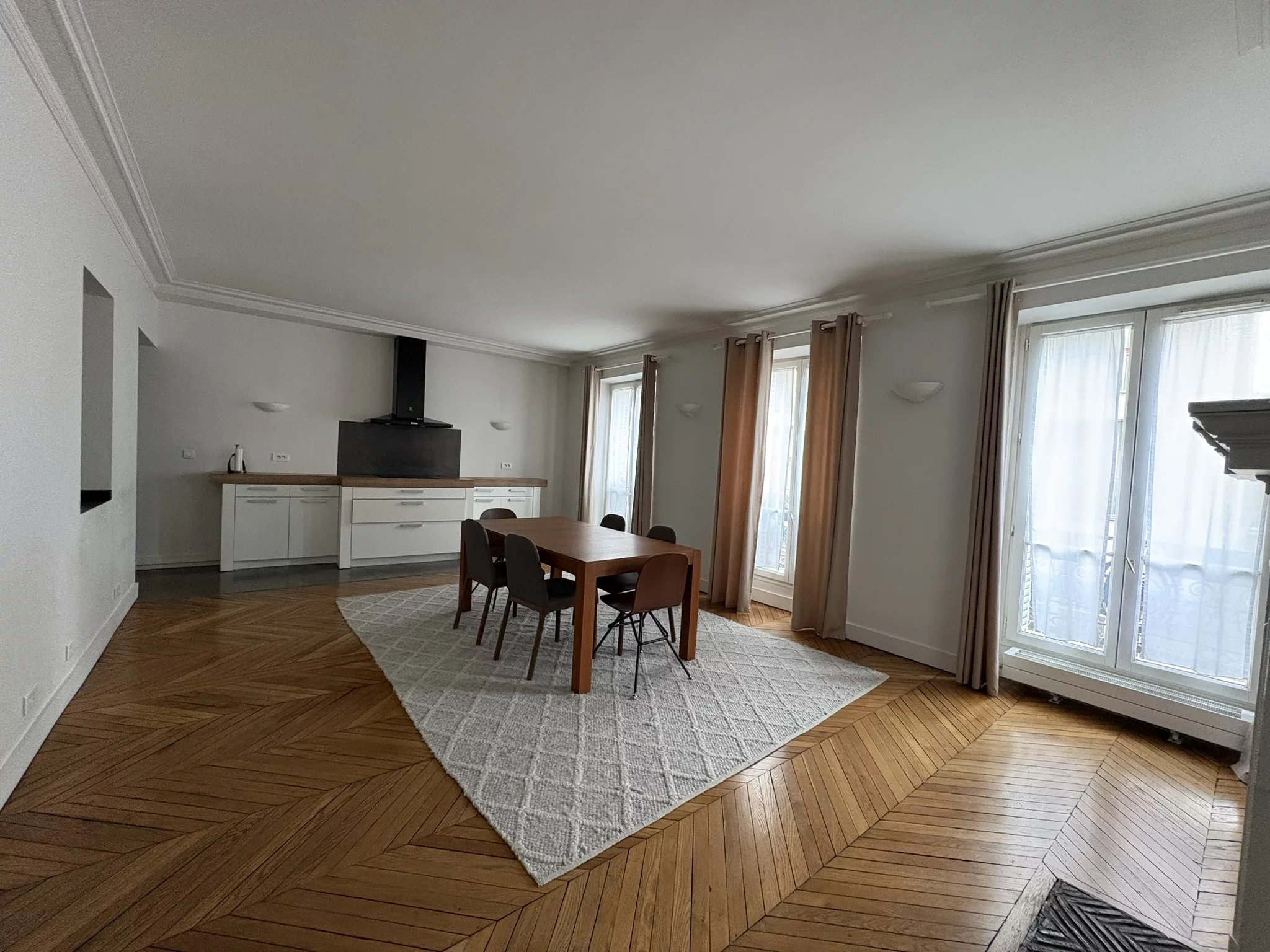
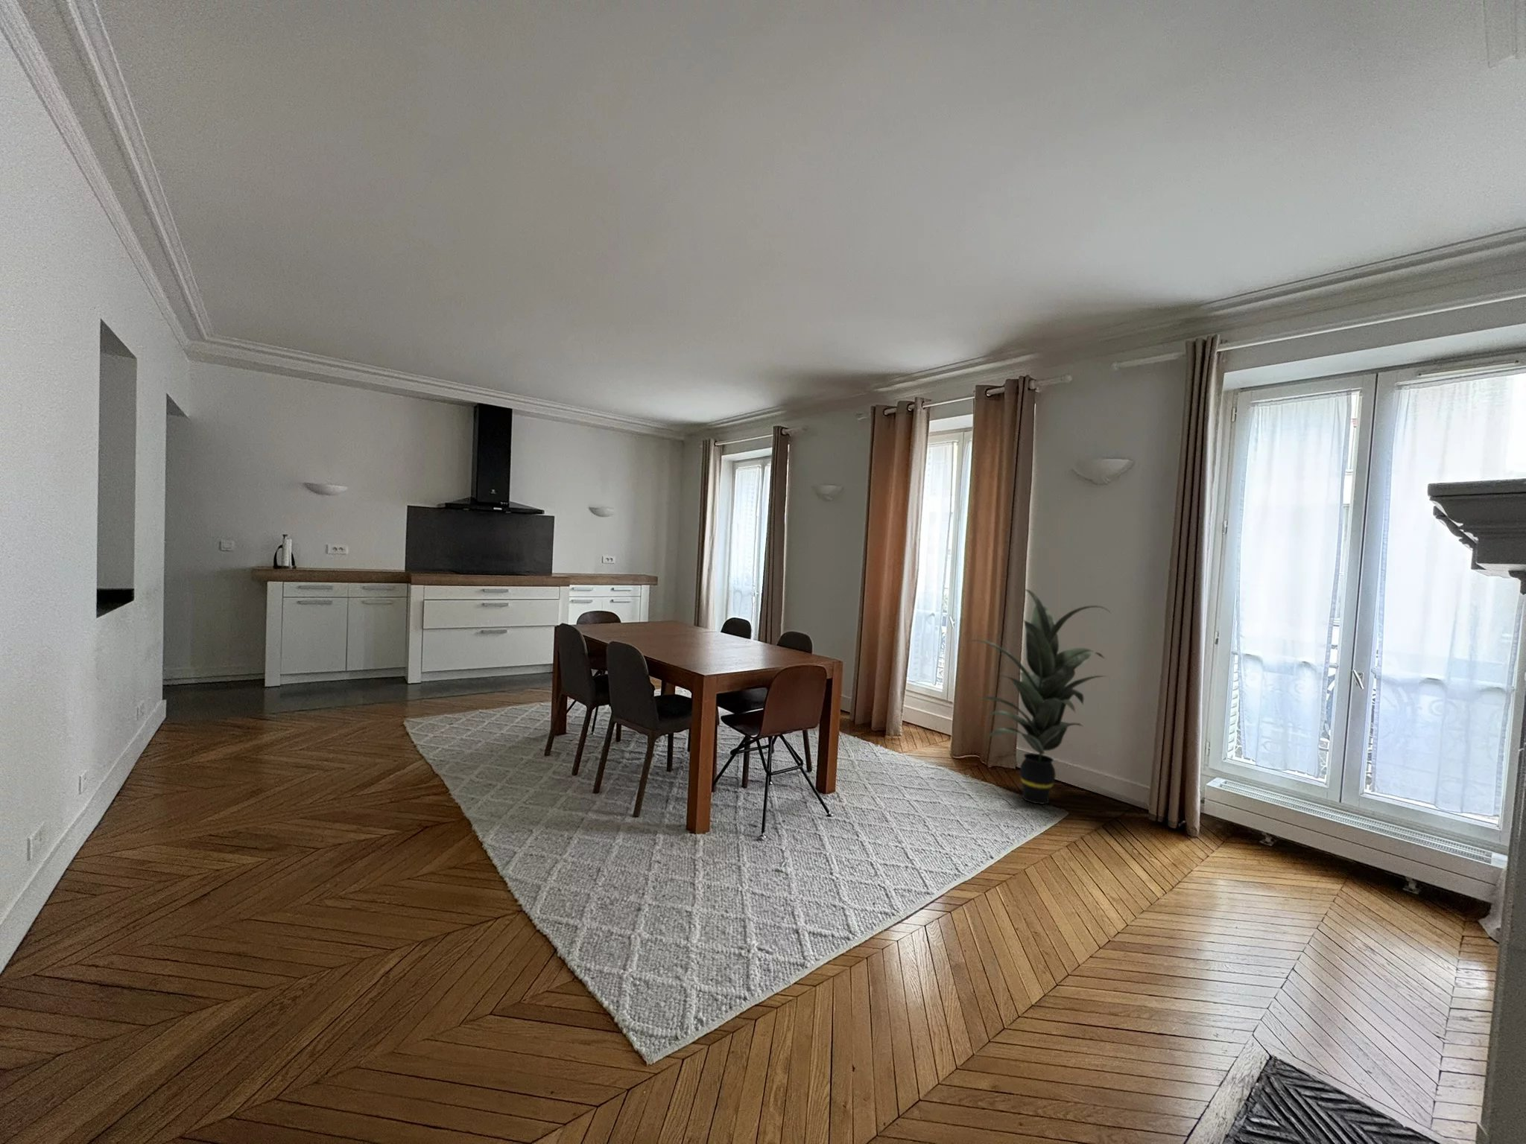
+ indoor plant [966,588,1113,805]
